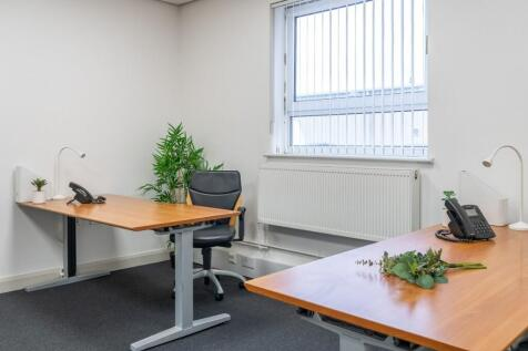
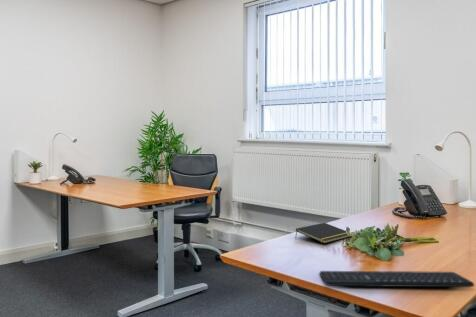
+ keyboard [318,270,475,288]
+ notepad [294,222,352,244]
